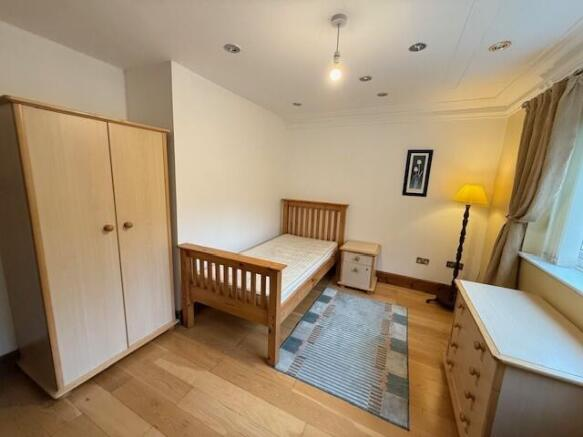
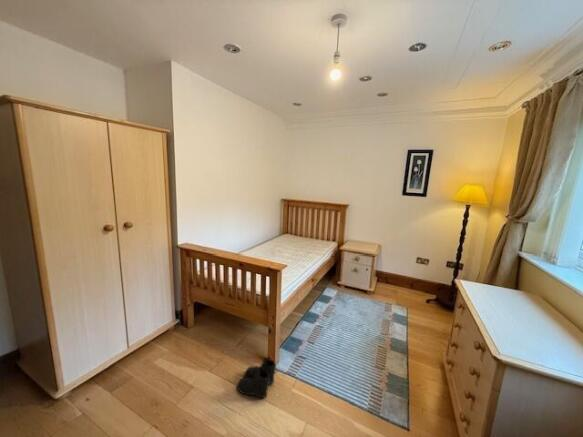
+ boots [236,357,277,399]
